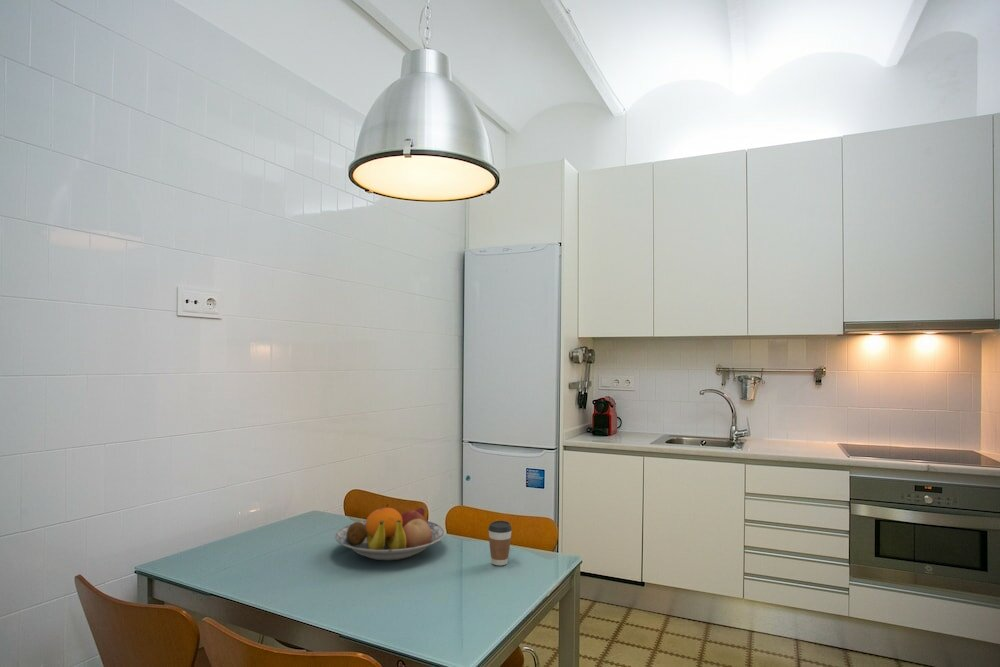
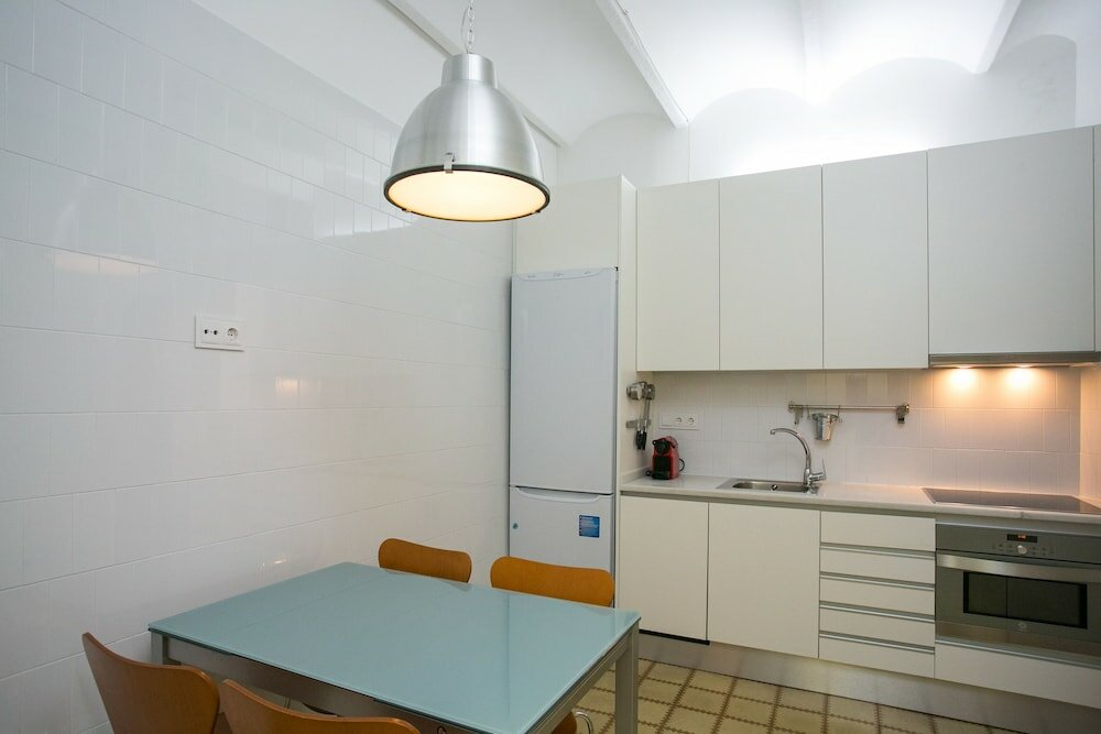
- fruit bowl [334,503,446,561]
- coffee cup [487,520,513,566]
